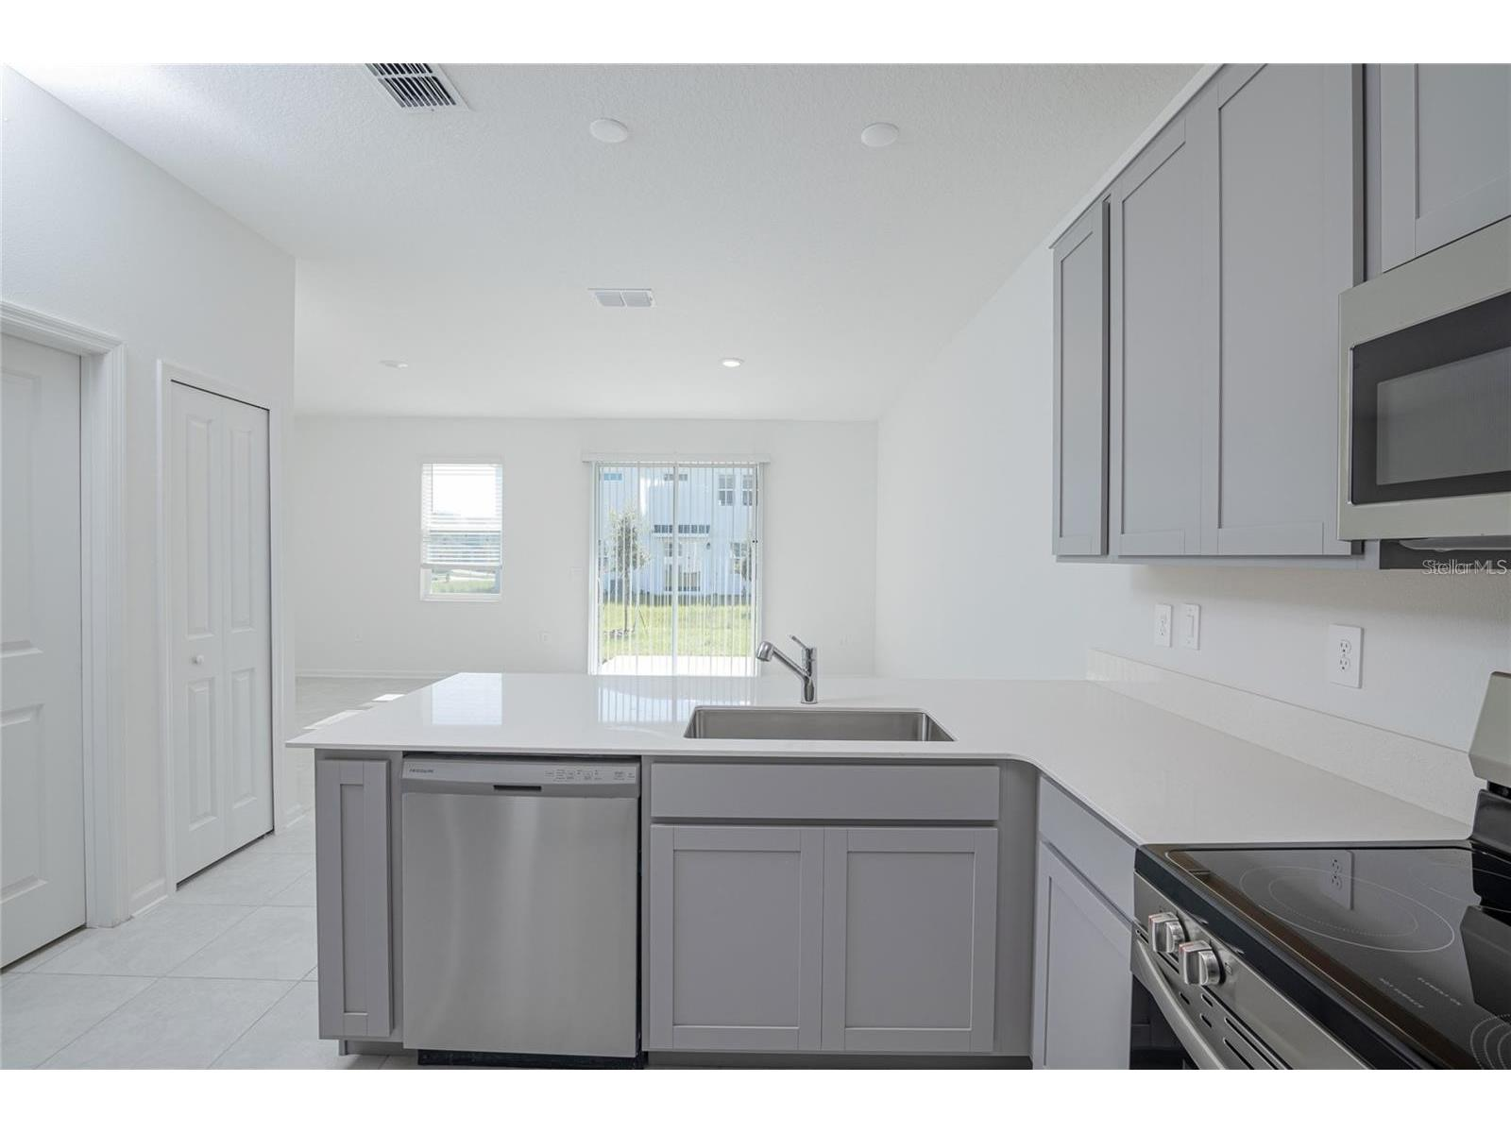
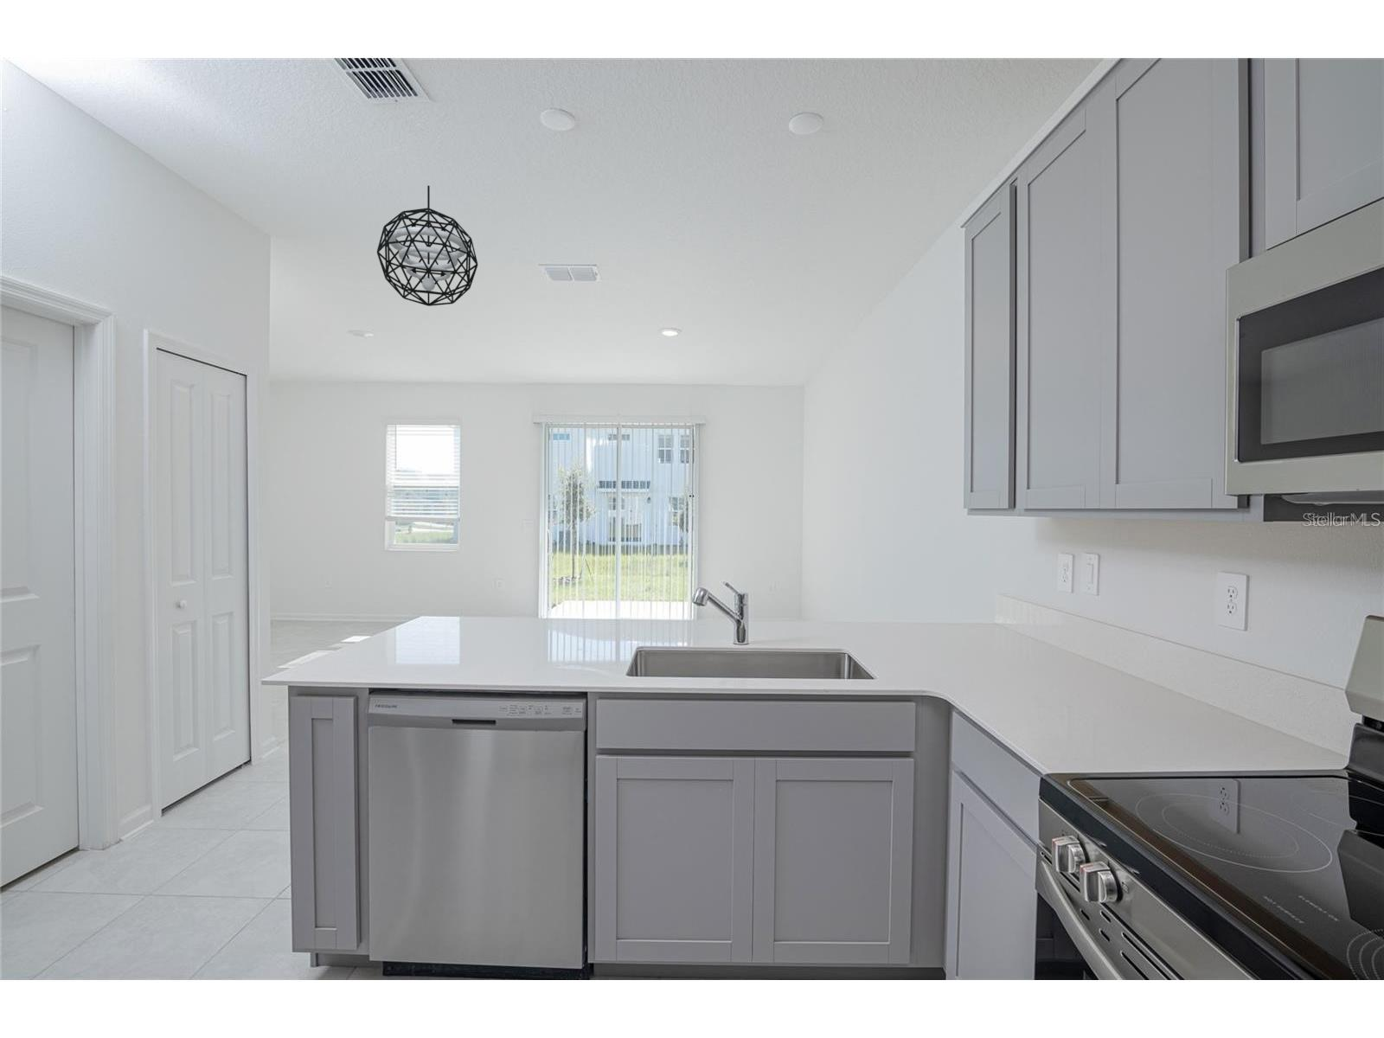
+ pendant light [376,185,478,307]
